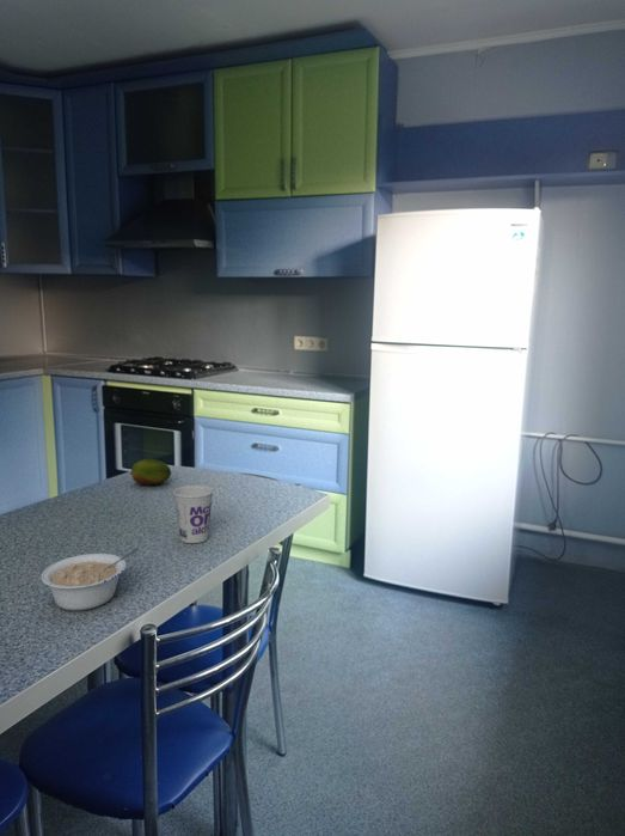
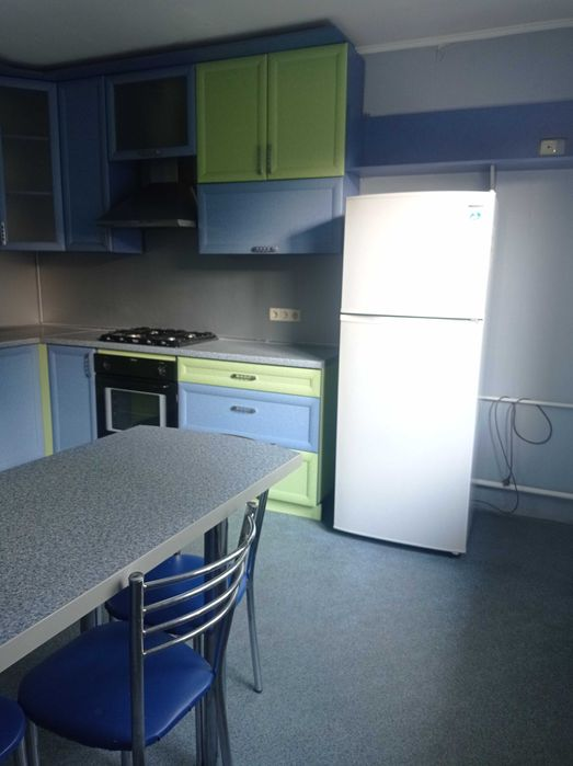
- fruit [129,458,172,487]
- cup [172,484,215,544]
- legume [41,548,140,611]
